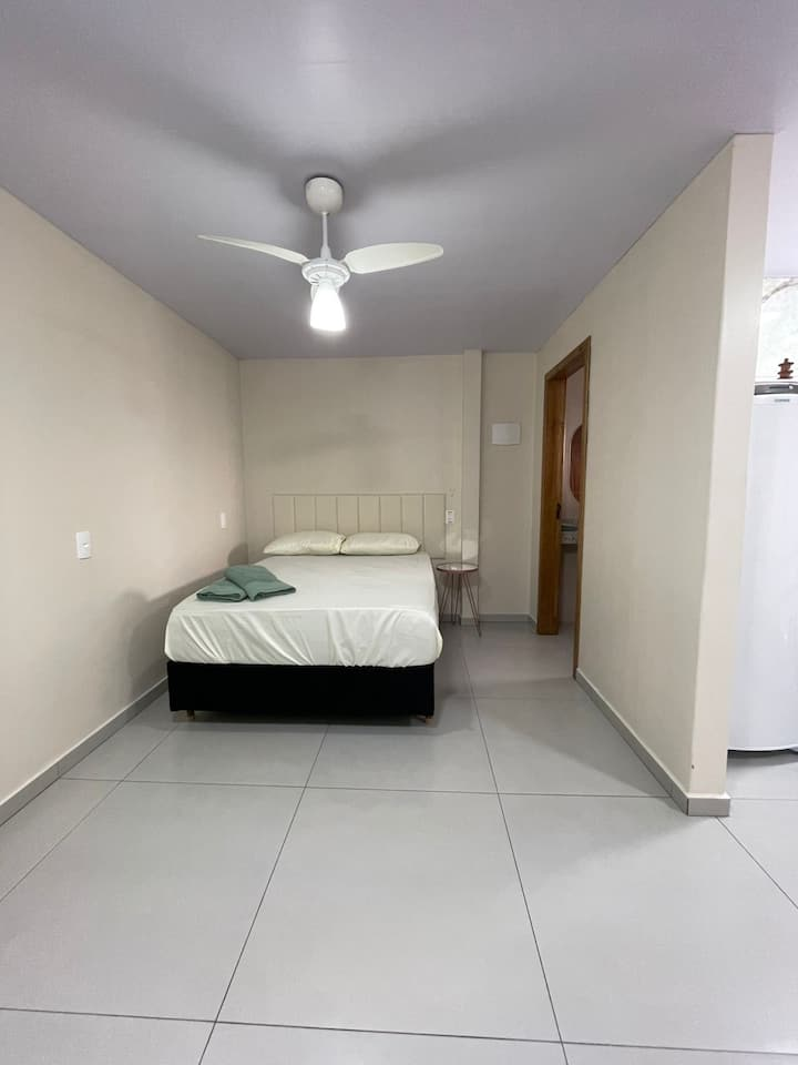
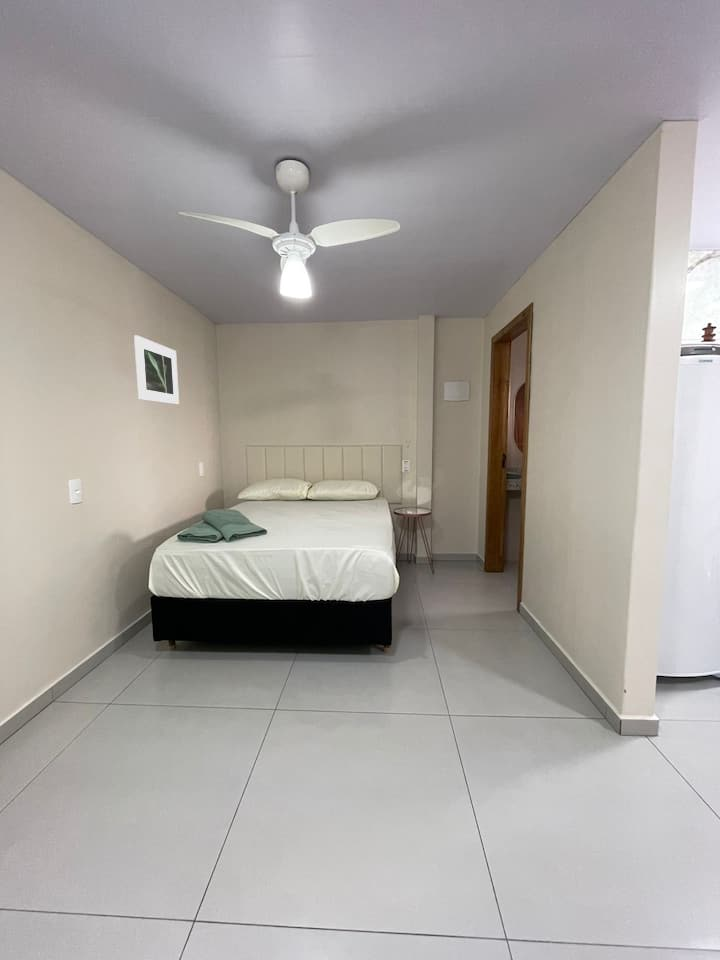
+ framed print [133,335,180,405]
